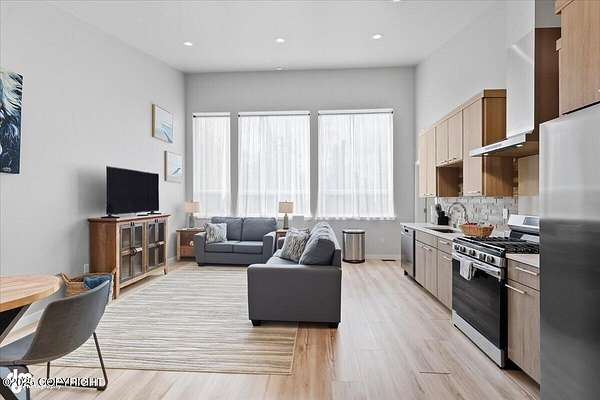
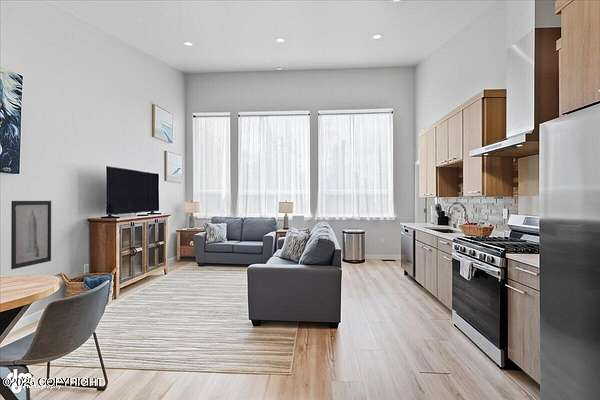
+ wall art [10,200,52,270]
